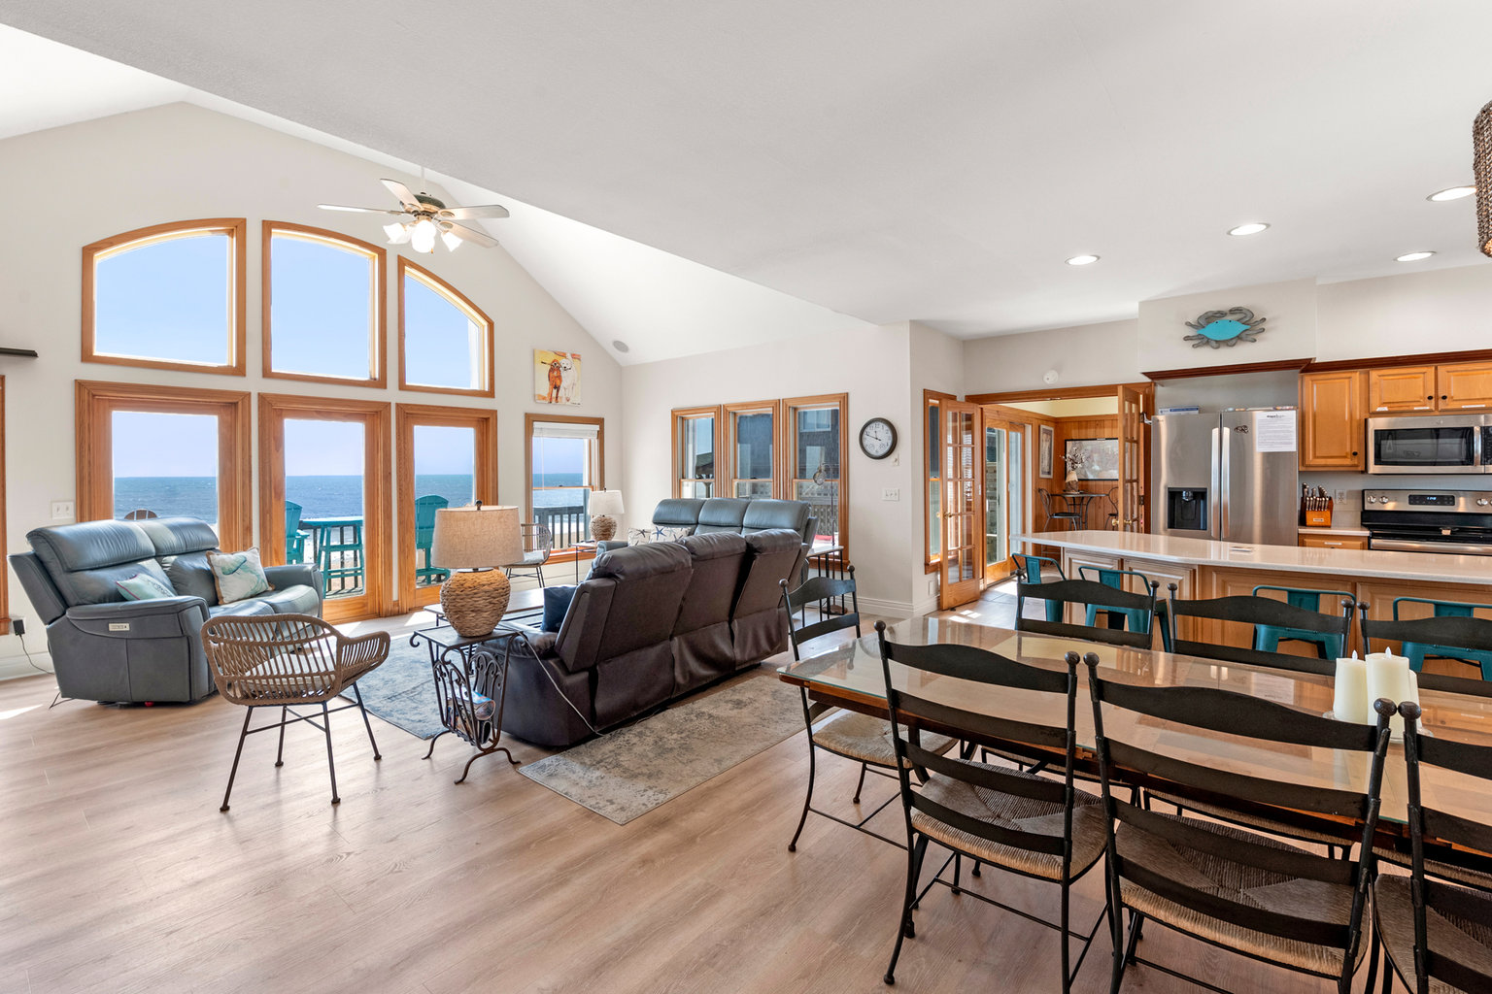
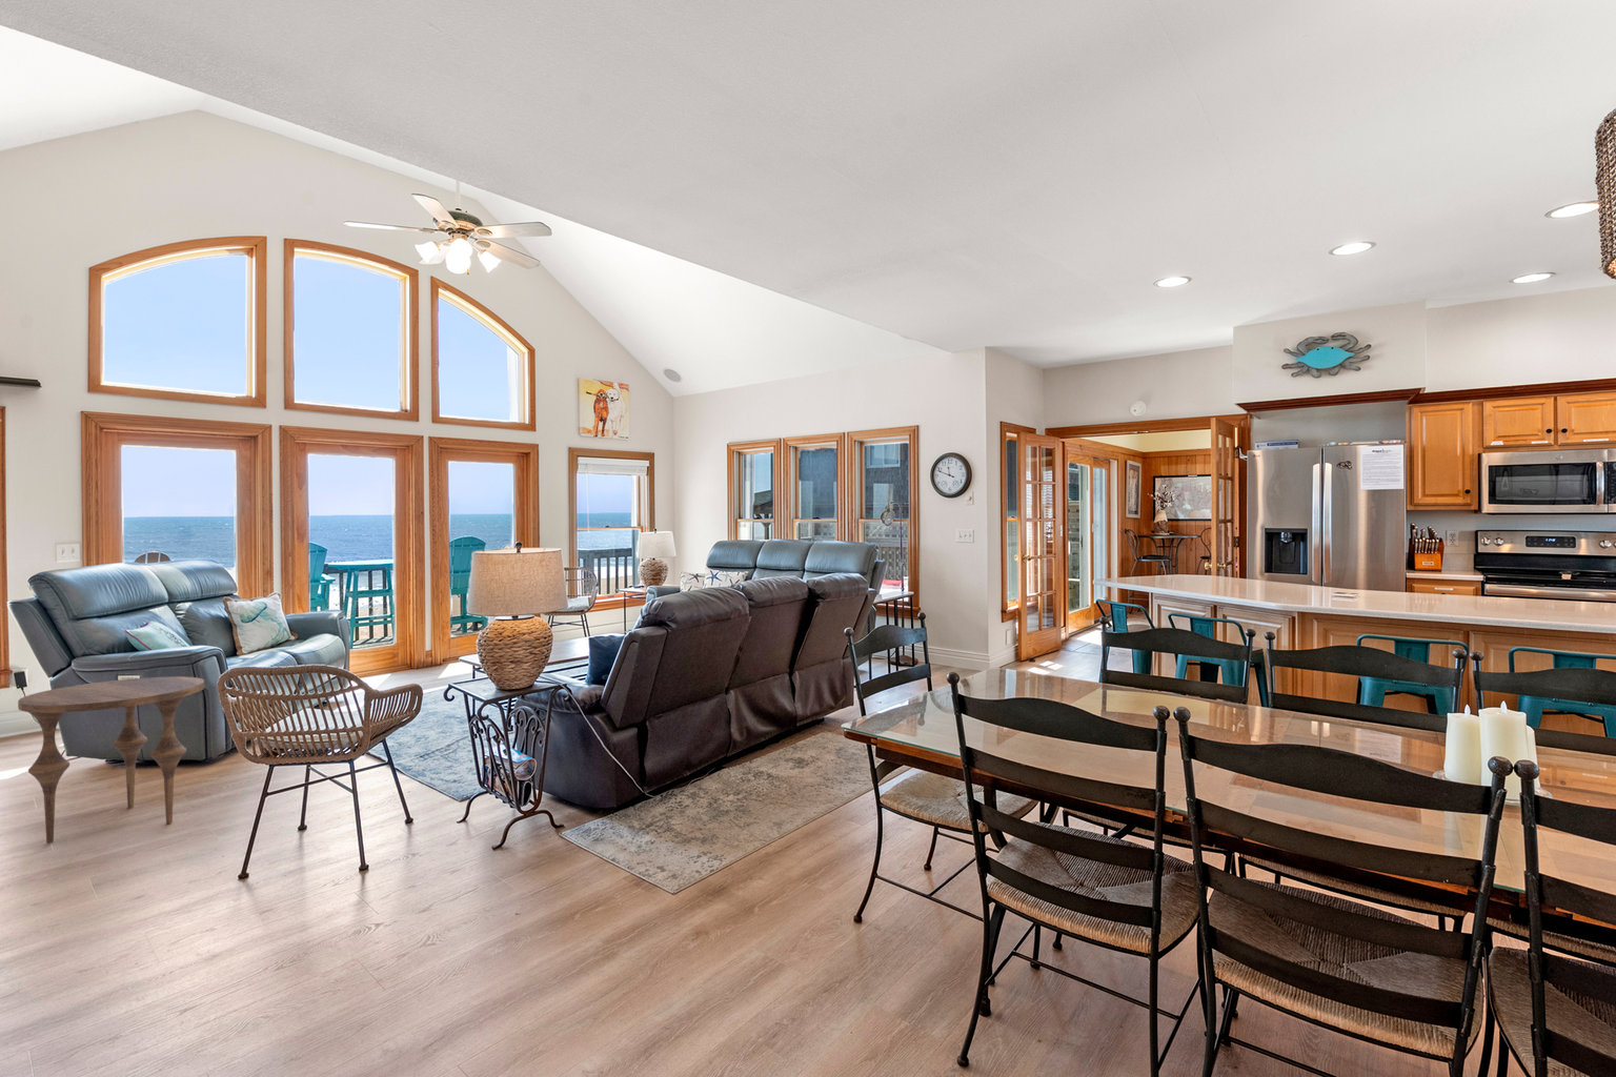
+ side table [17,676,206,845]
